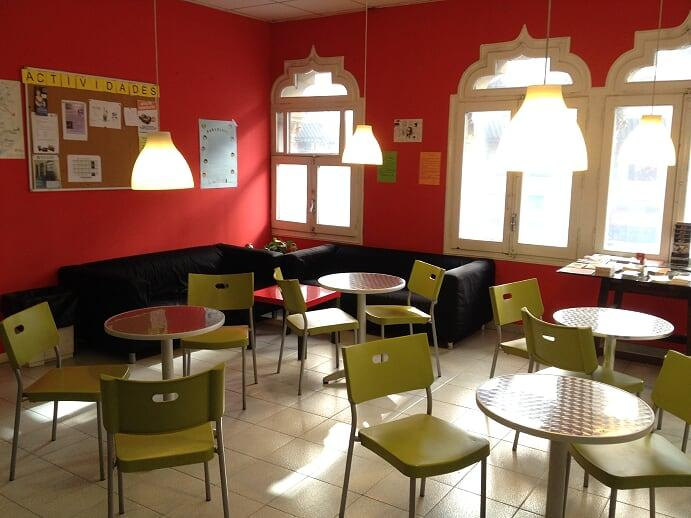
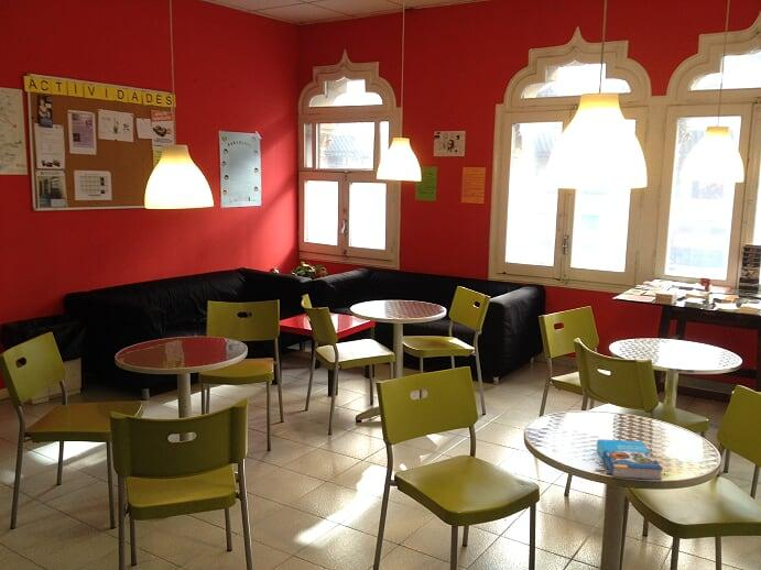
+ book [596,438,664,482]
